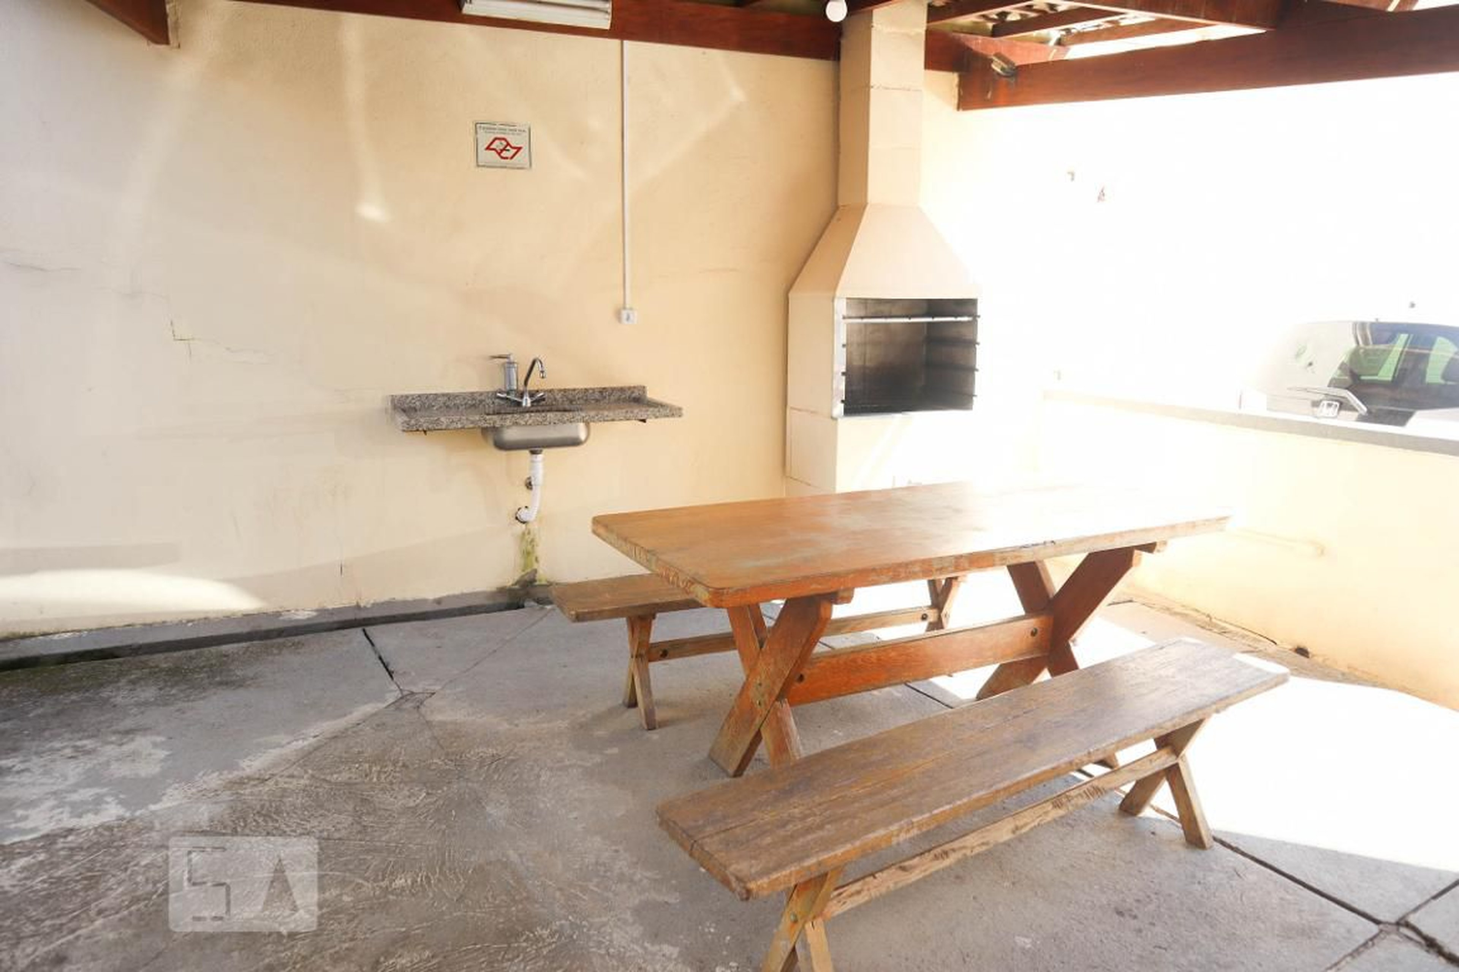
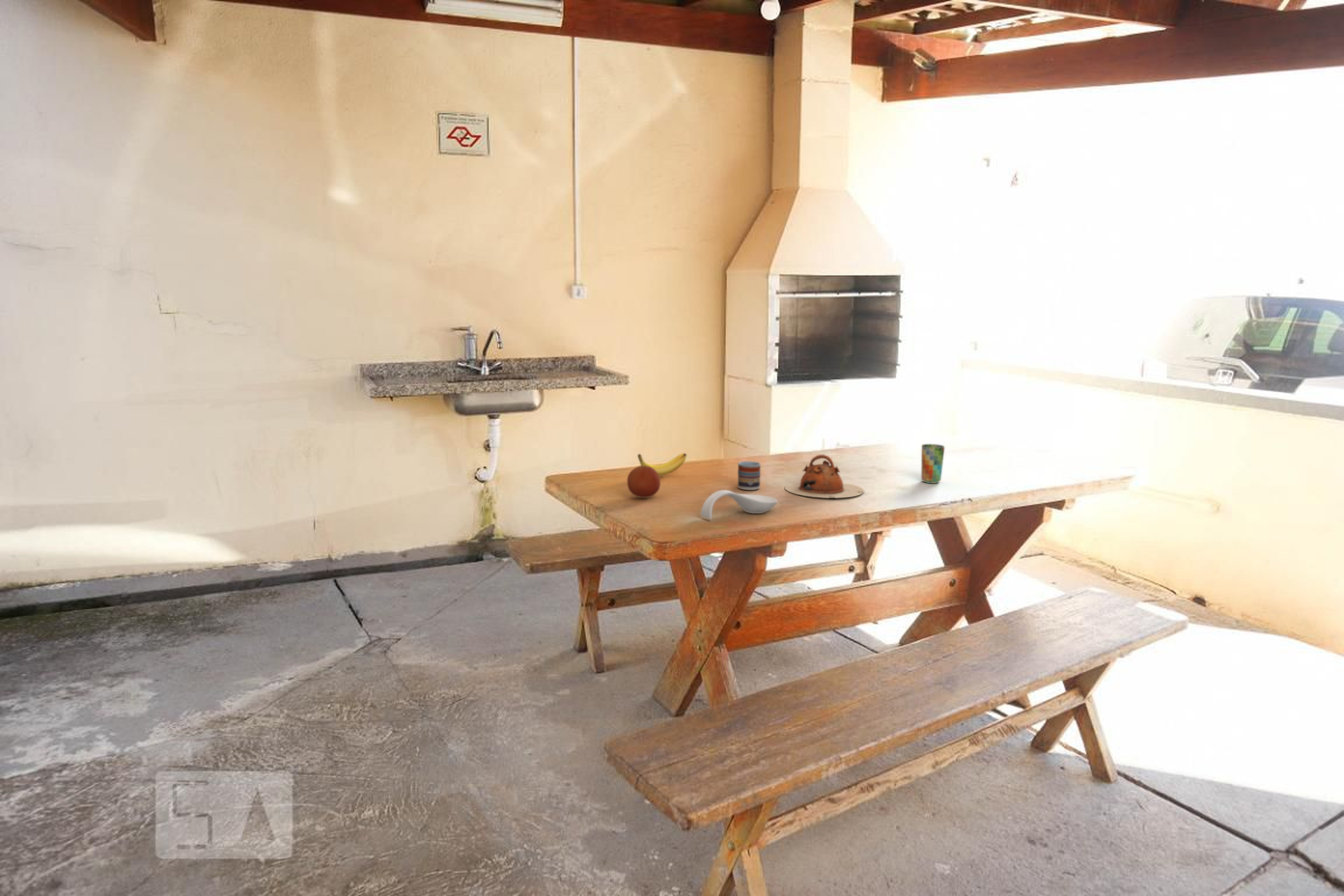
+ cup [921,444,945,484]
+ fruit [627,465,661,498]
+ cup [737,461,761,490]
+ spoon rest [700,490,778,519]
+ teapot [784,454,865,498]
+ banana [637,453,687,477]
